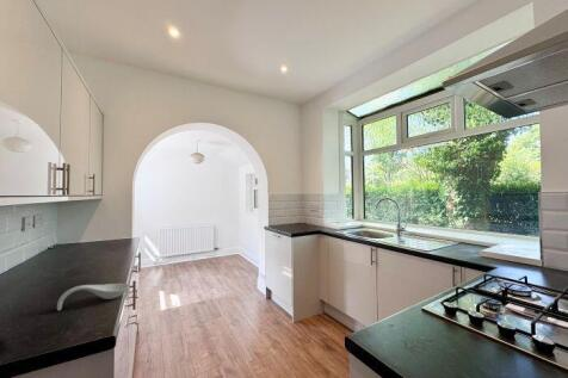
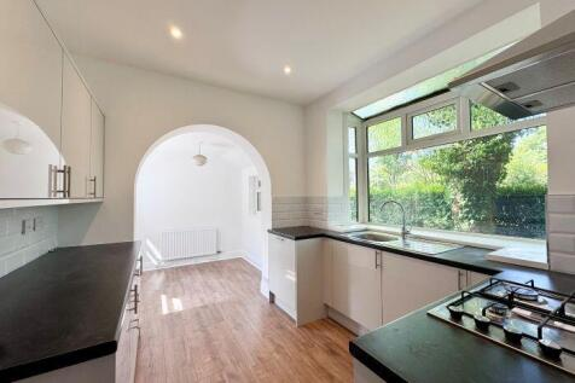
- spoon rest [56,283,130,311]
